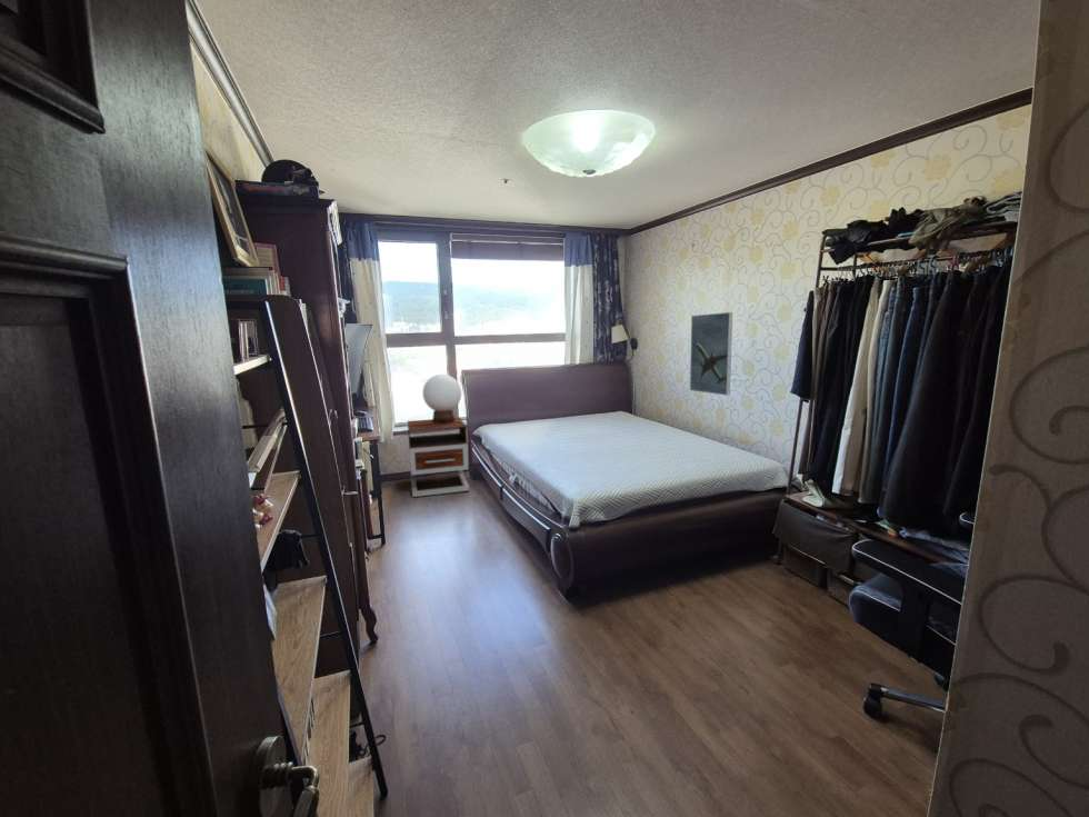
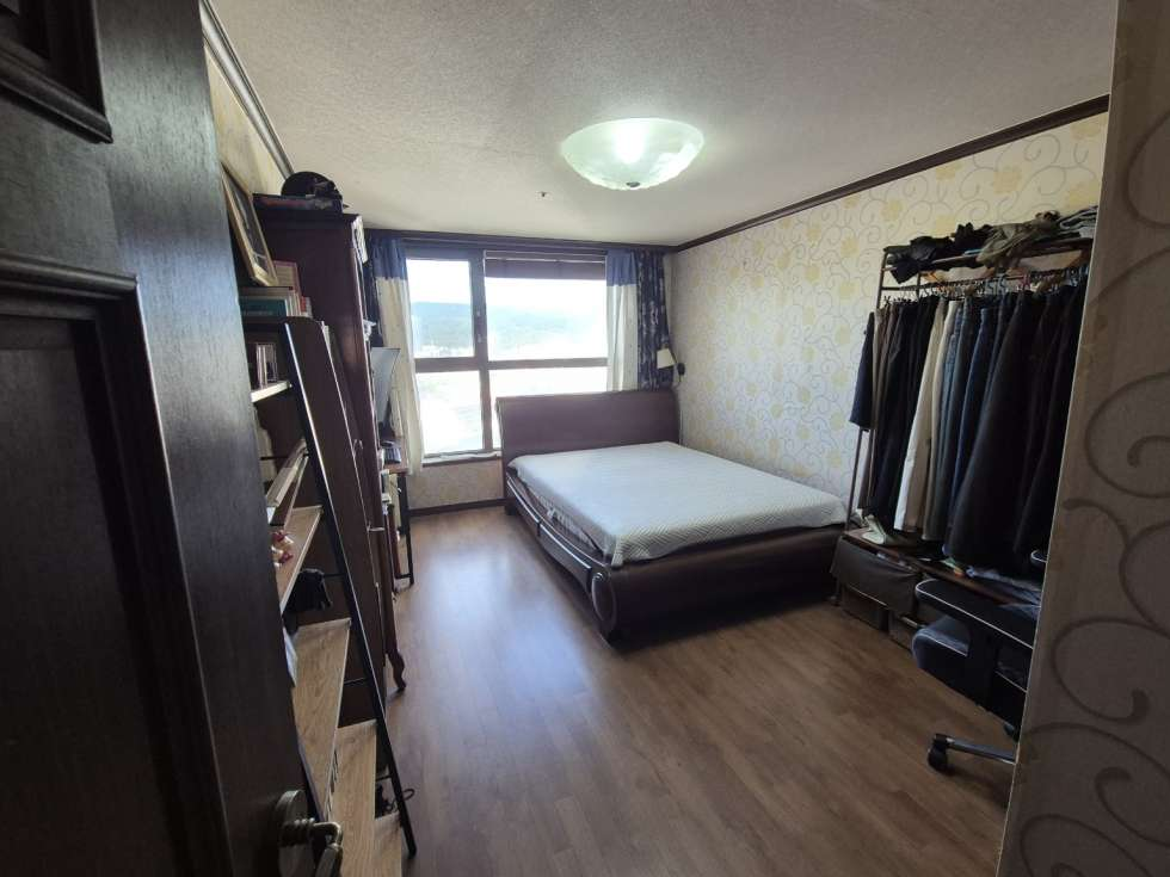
- table lamp [421,373,462,424]
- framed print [689,311,733,397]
- nightstand [407,417,470,498]
